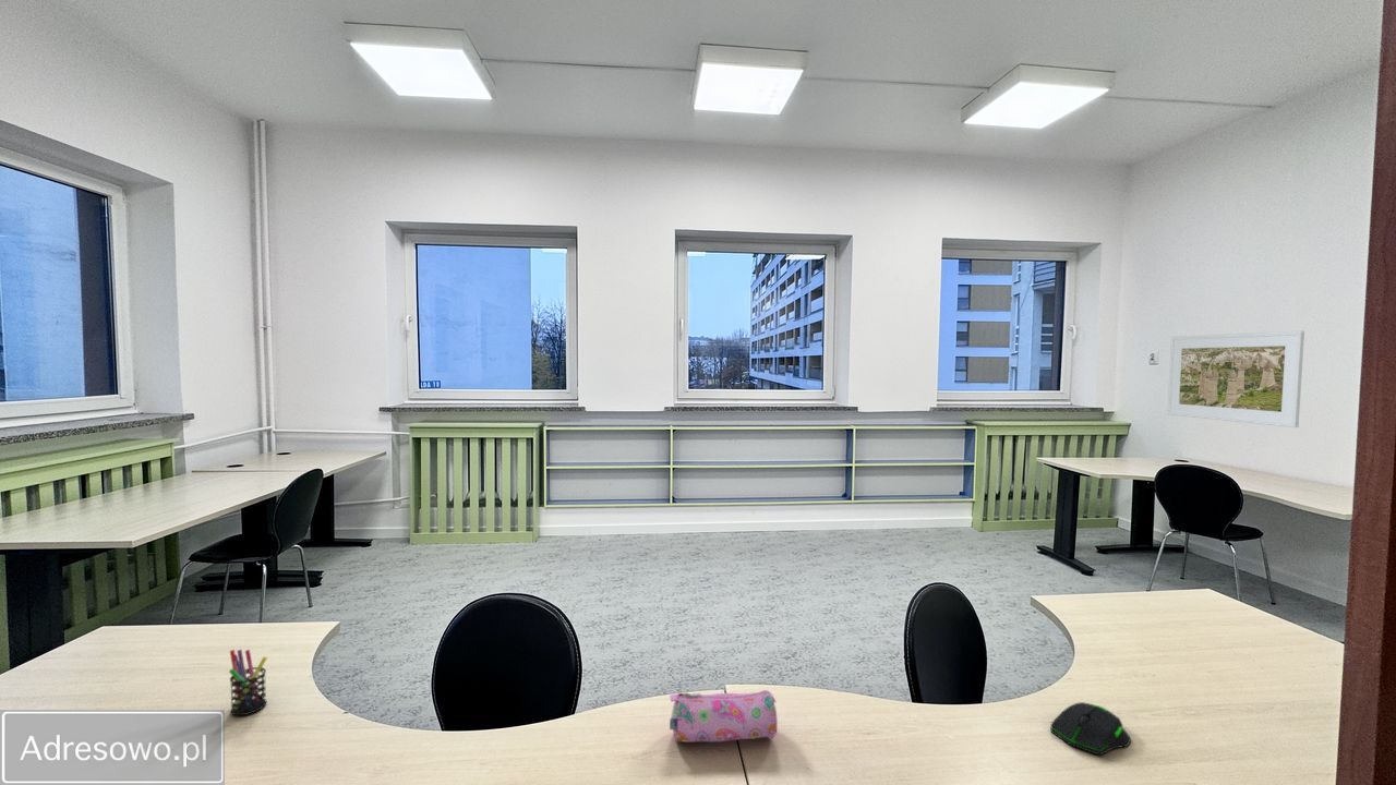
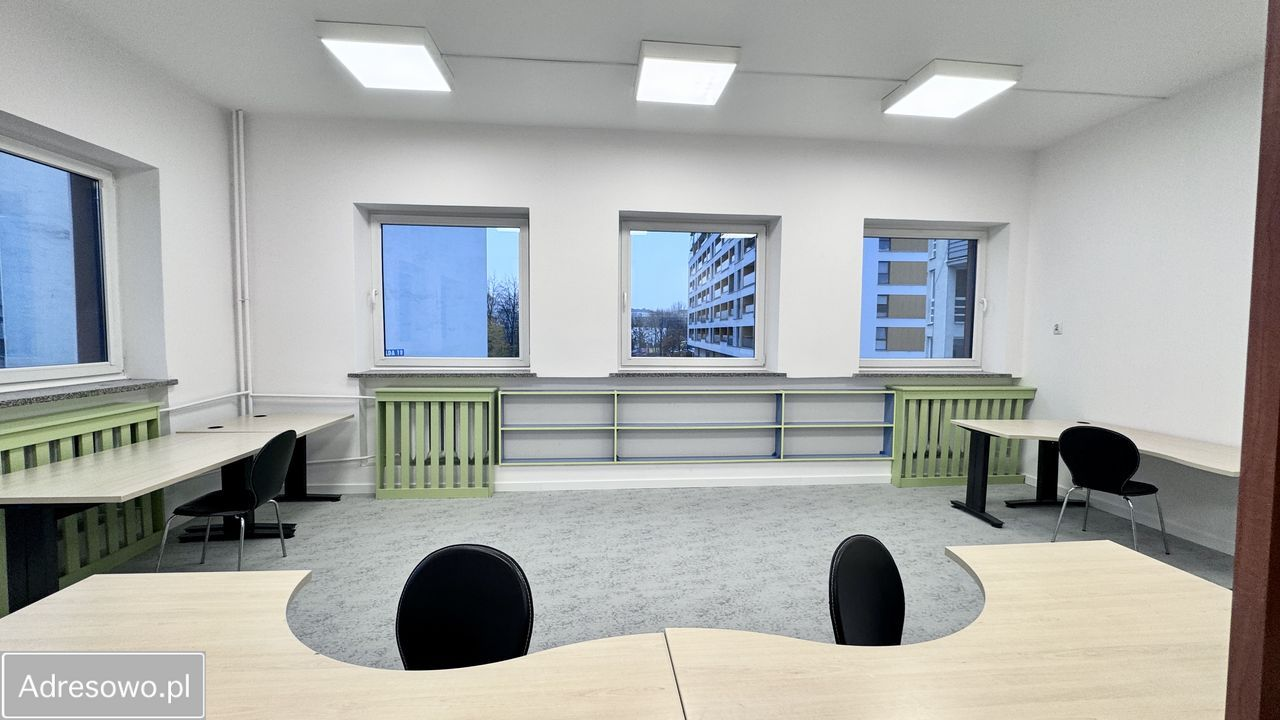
- pencil case [669,689,779,744]
- pen holder [228,649,268,716]
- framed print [1166,329,1305,428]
- computer mouse [1049,701,1132,757]
